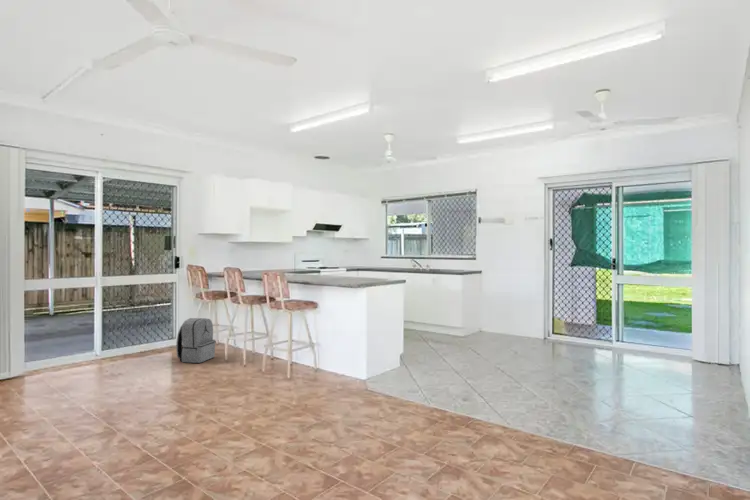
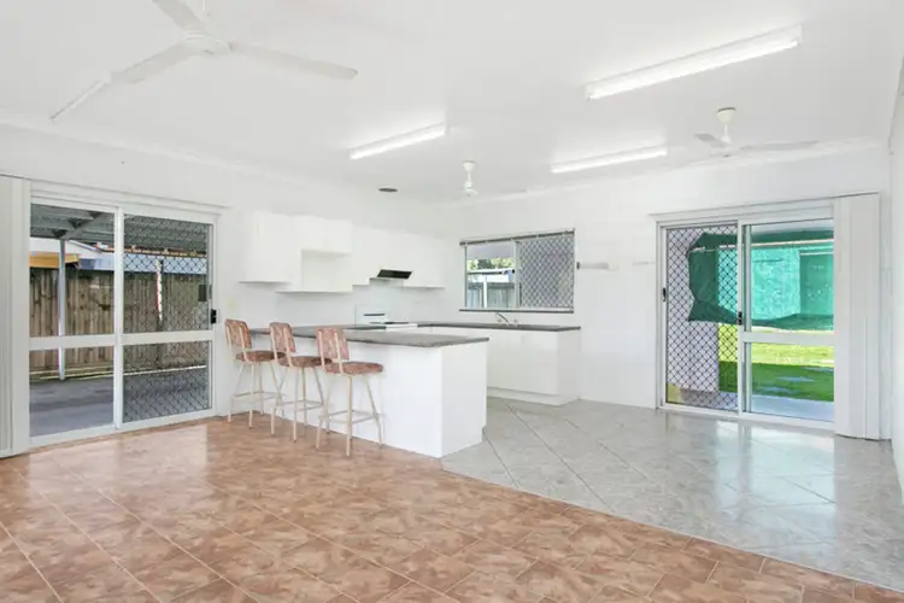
- backpack [175,317,217,364]
